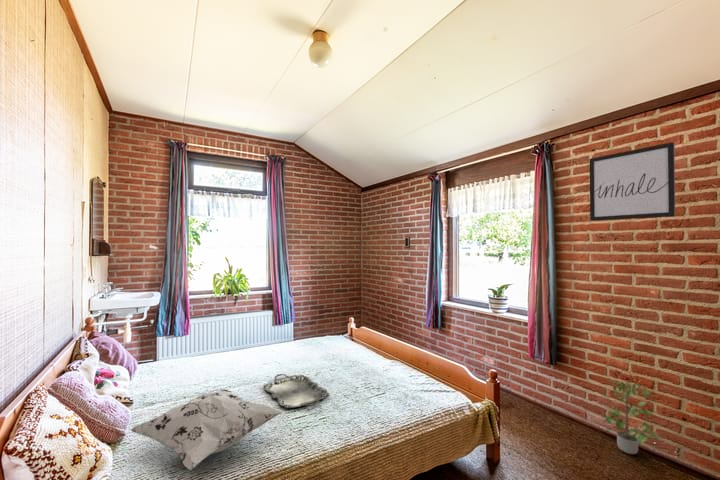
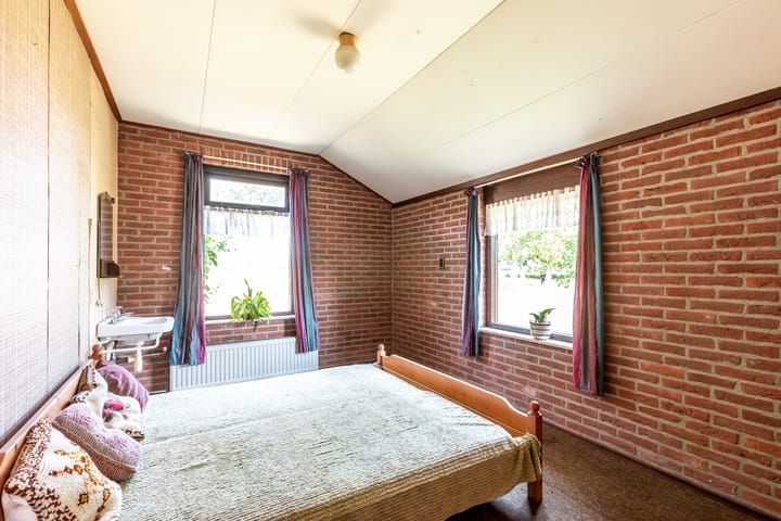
- decorative pillow [129,388,284,471]
- potted plant [605,377,662,455]
- wall art [589,141,676,222]
- serving tray [262,373,330,409]
